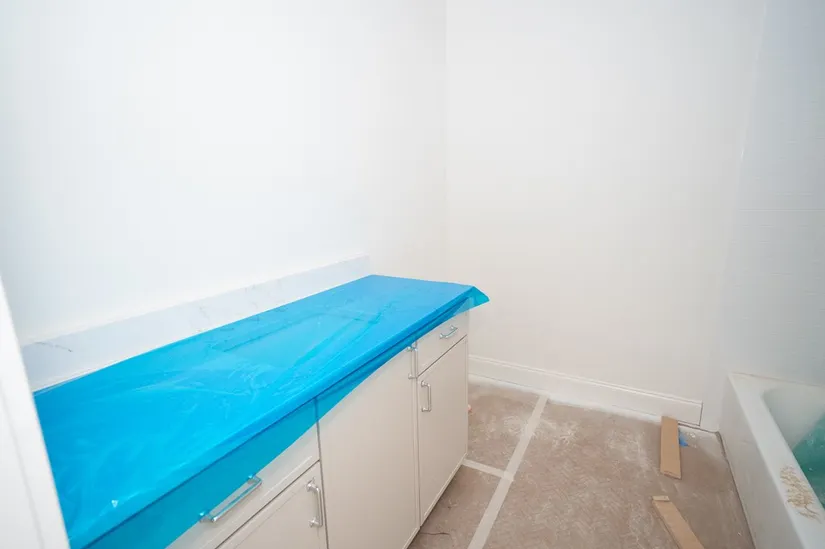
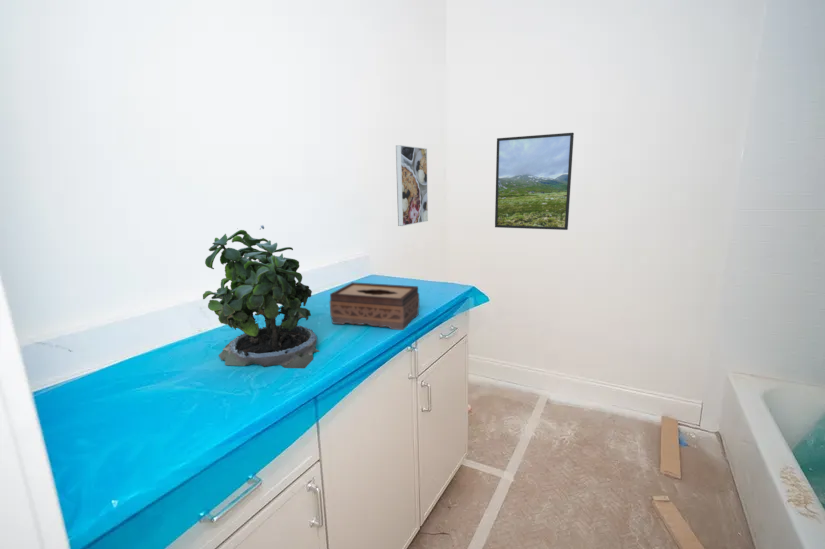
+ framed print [494,132,575,231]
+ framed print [395,144,429,227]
+ potted plant [202,224,320,369]
+ tissue box [328,281,420,331]
